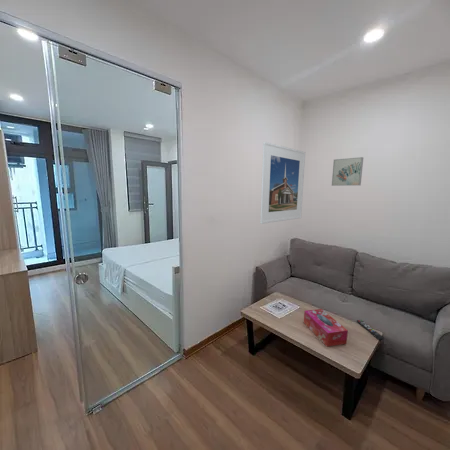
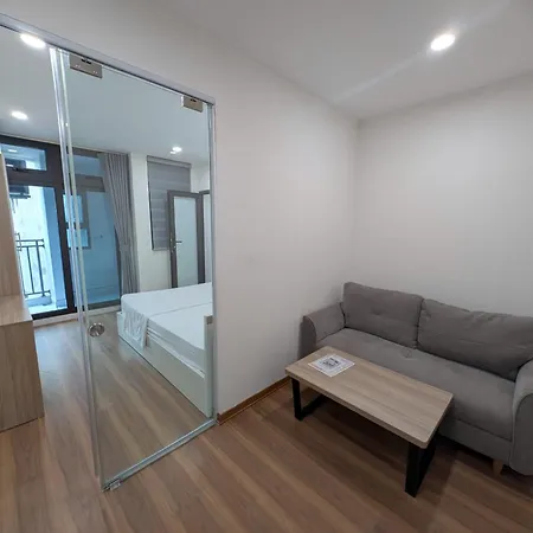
- wall art [331,156,364,187]
- remote control [356,319,385,341]
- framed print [259,141,306,225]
- tissue box [303,308,349,347]
